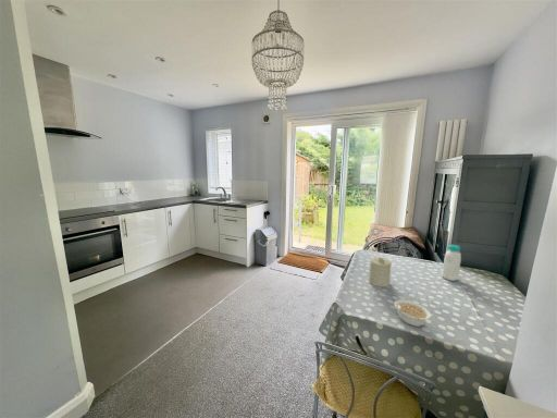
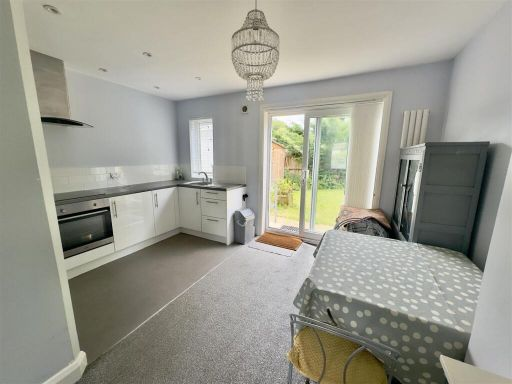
- bottle [441,244,462,282]
- legume [393,298,432,328]
- candle [368,257,393,288]
